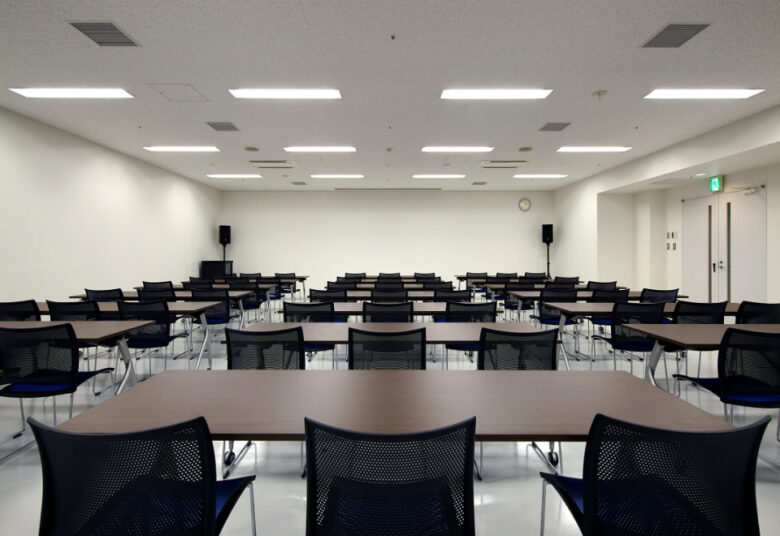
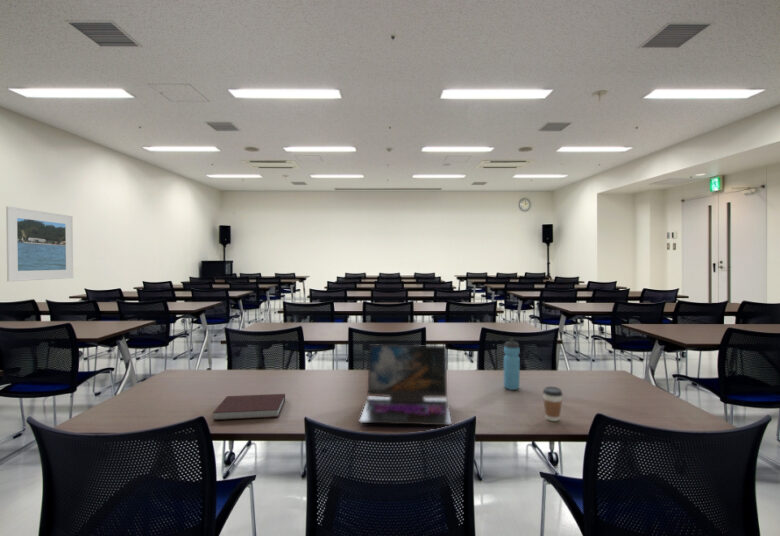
+ coffee cup [542,386,564,422]
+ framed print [5,205,74,282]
+ notebook [212,393,286,421]
+ water bottle [503,337,521,391]
+ laptop [358,344,453,426]
